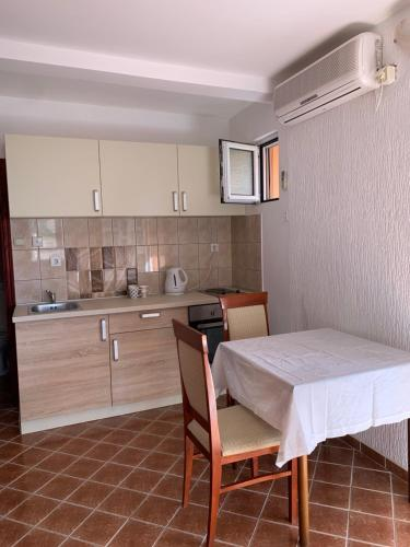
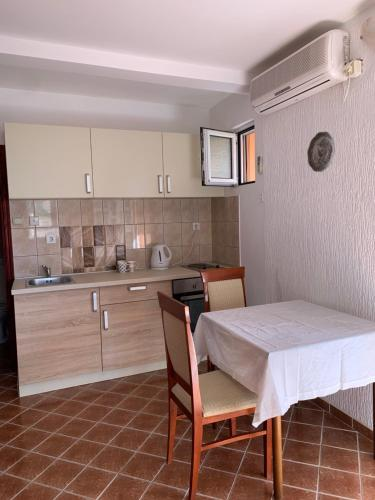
+ decorative plate [306,131,336,173]
